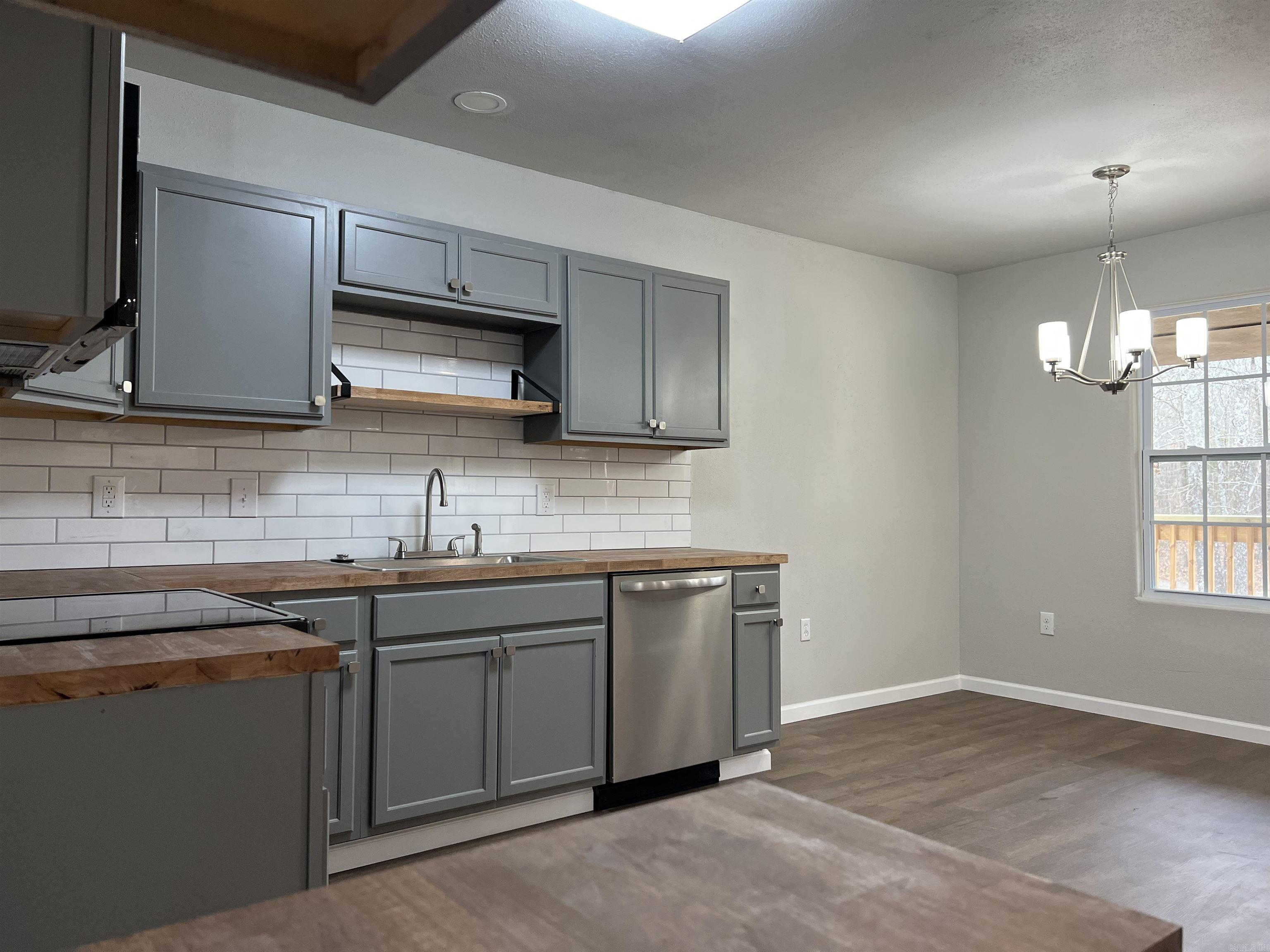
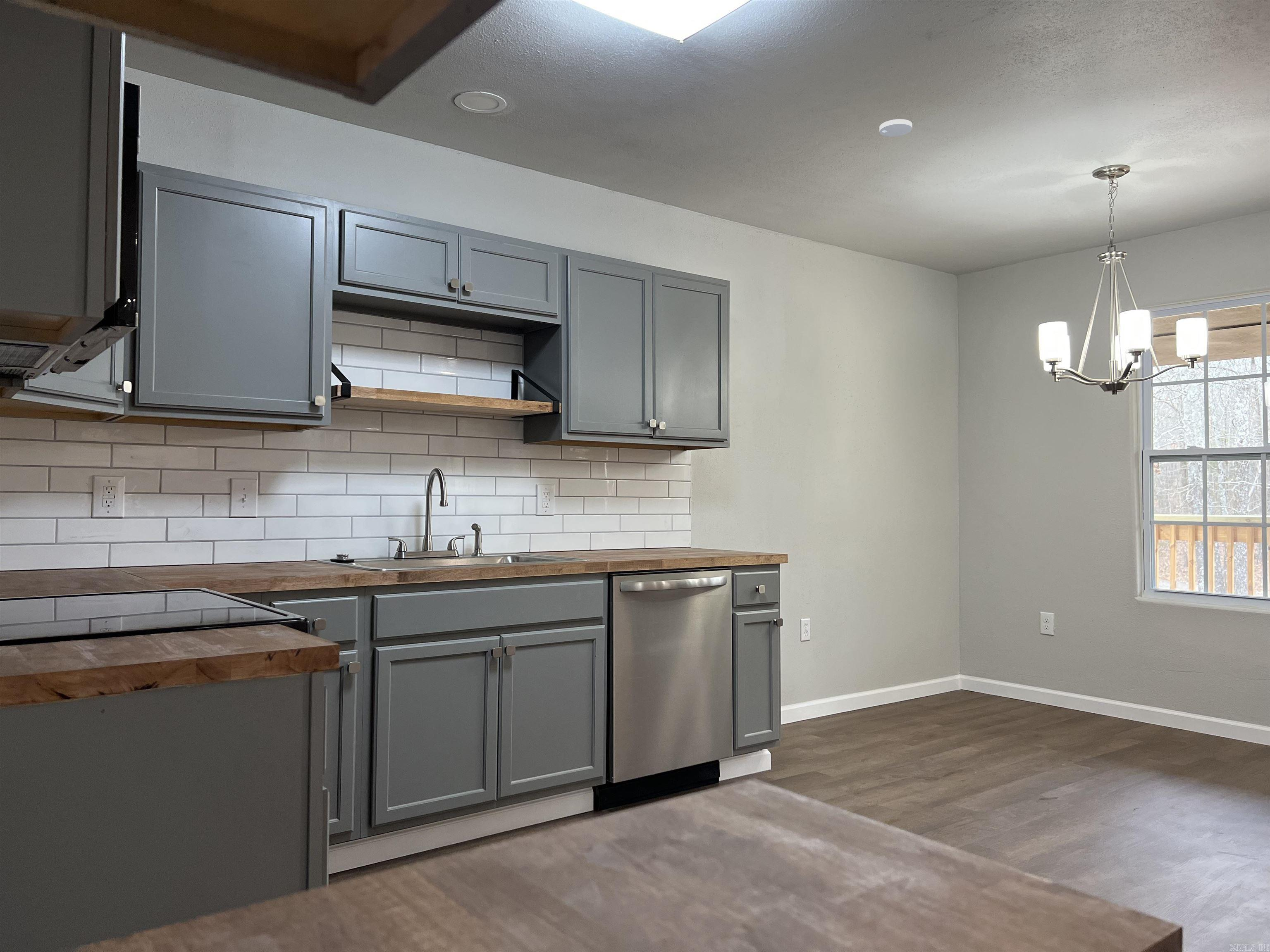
+ smoke detector [879,119,912,137]
